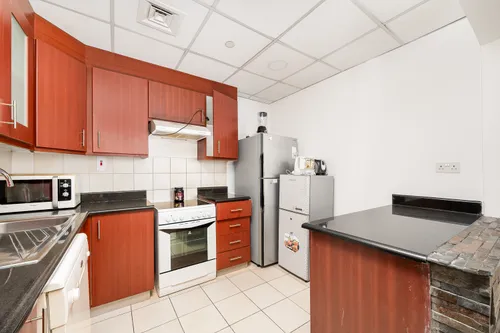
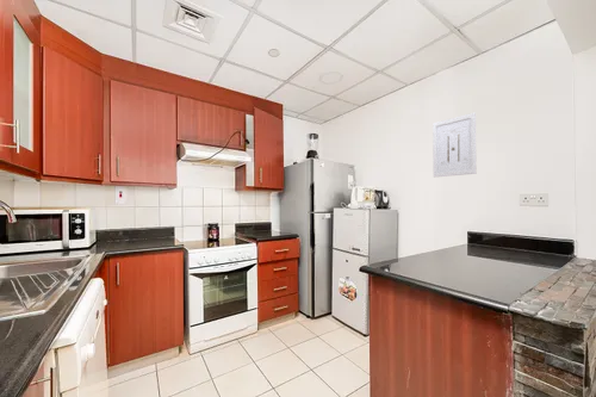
+ wall art [432,111,478,179]
